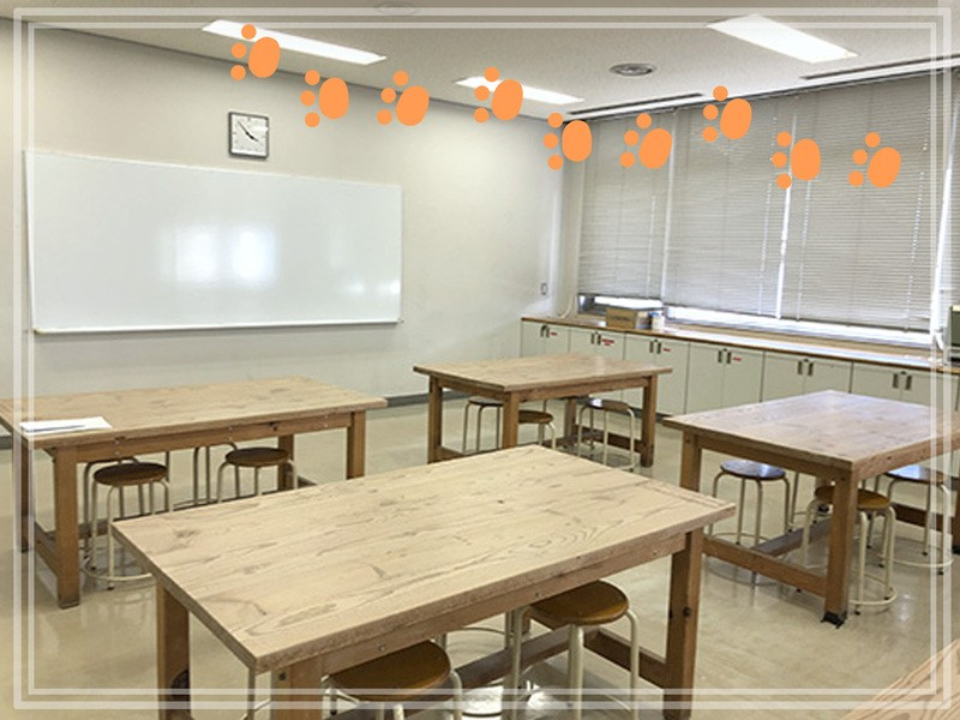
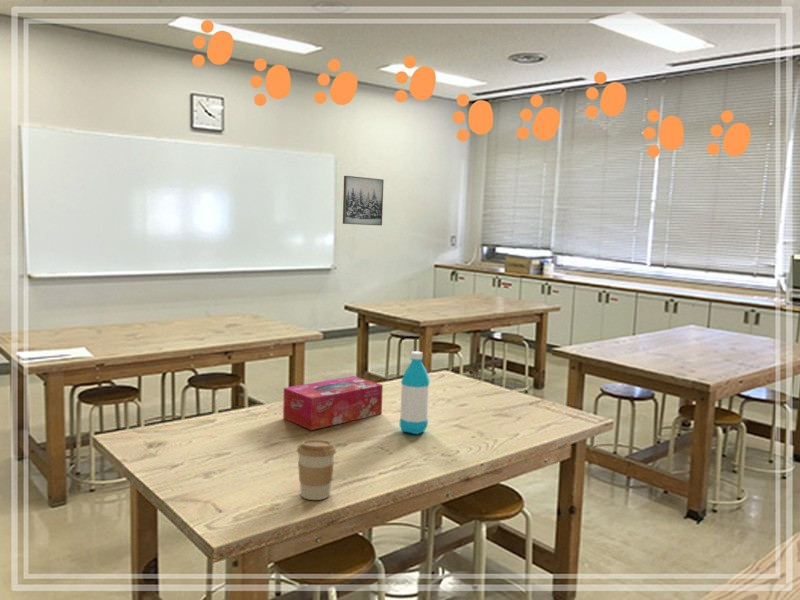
+ water bottle [399,350,431,435]
+ wall art [342,175,385,227]
+ tissue box [282,375,384,431]
+ coffee cup [296,439,337,501]
